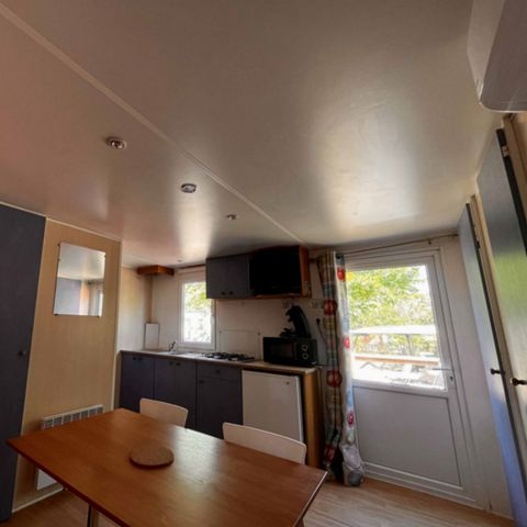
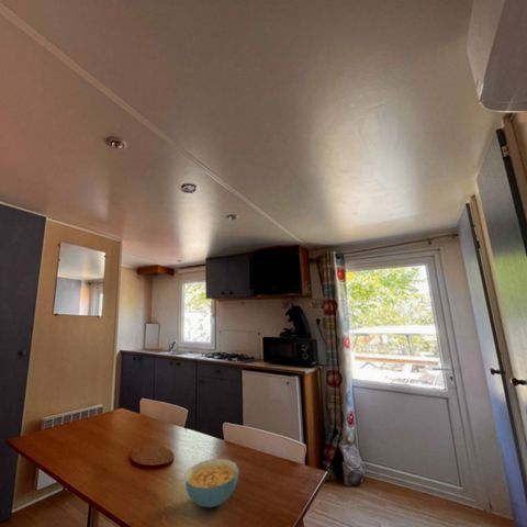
+ cereal bowl [184,458,240,508]
